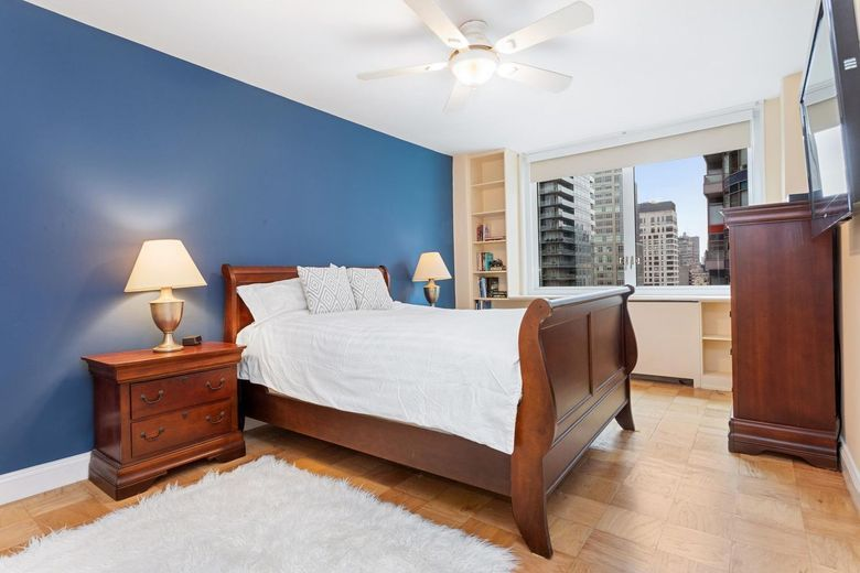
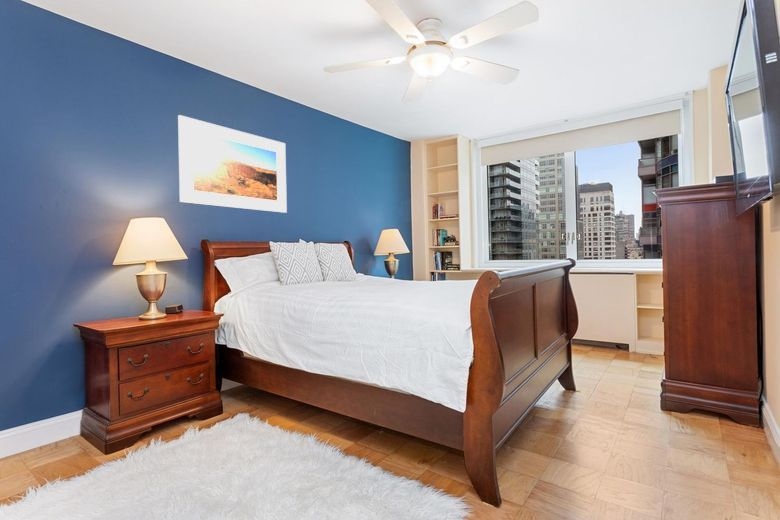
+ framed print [177,114,288,214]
